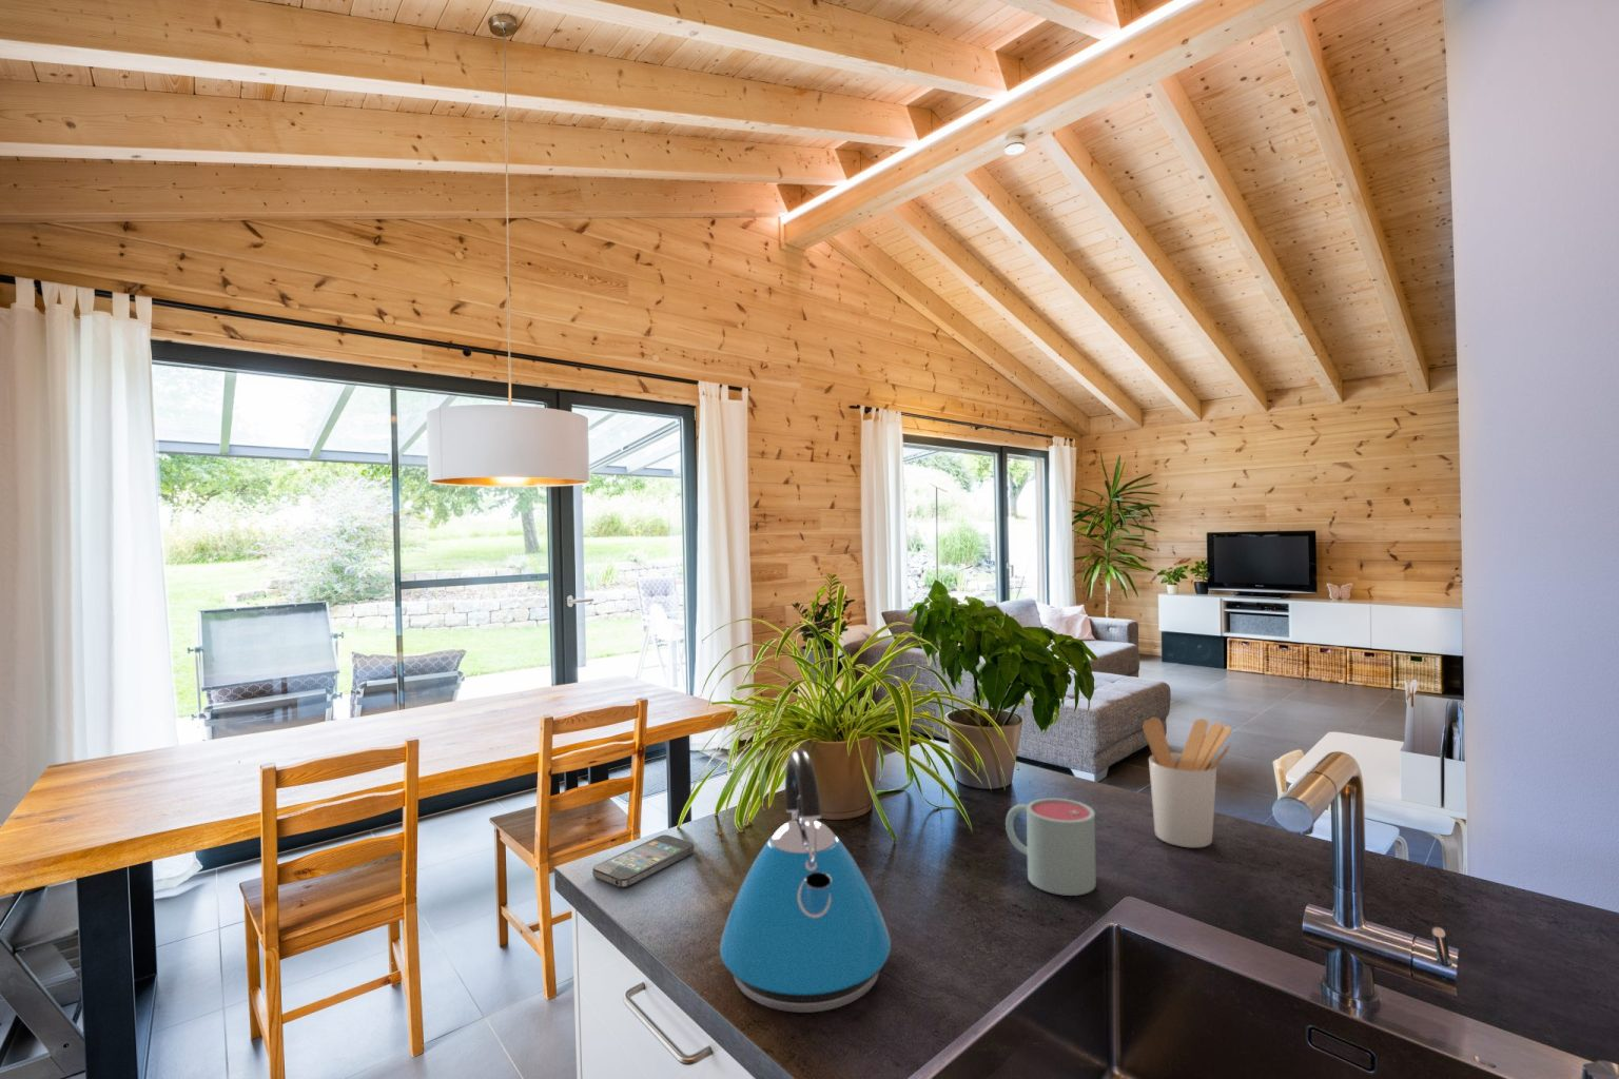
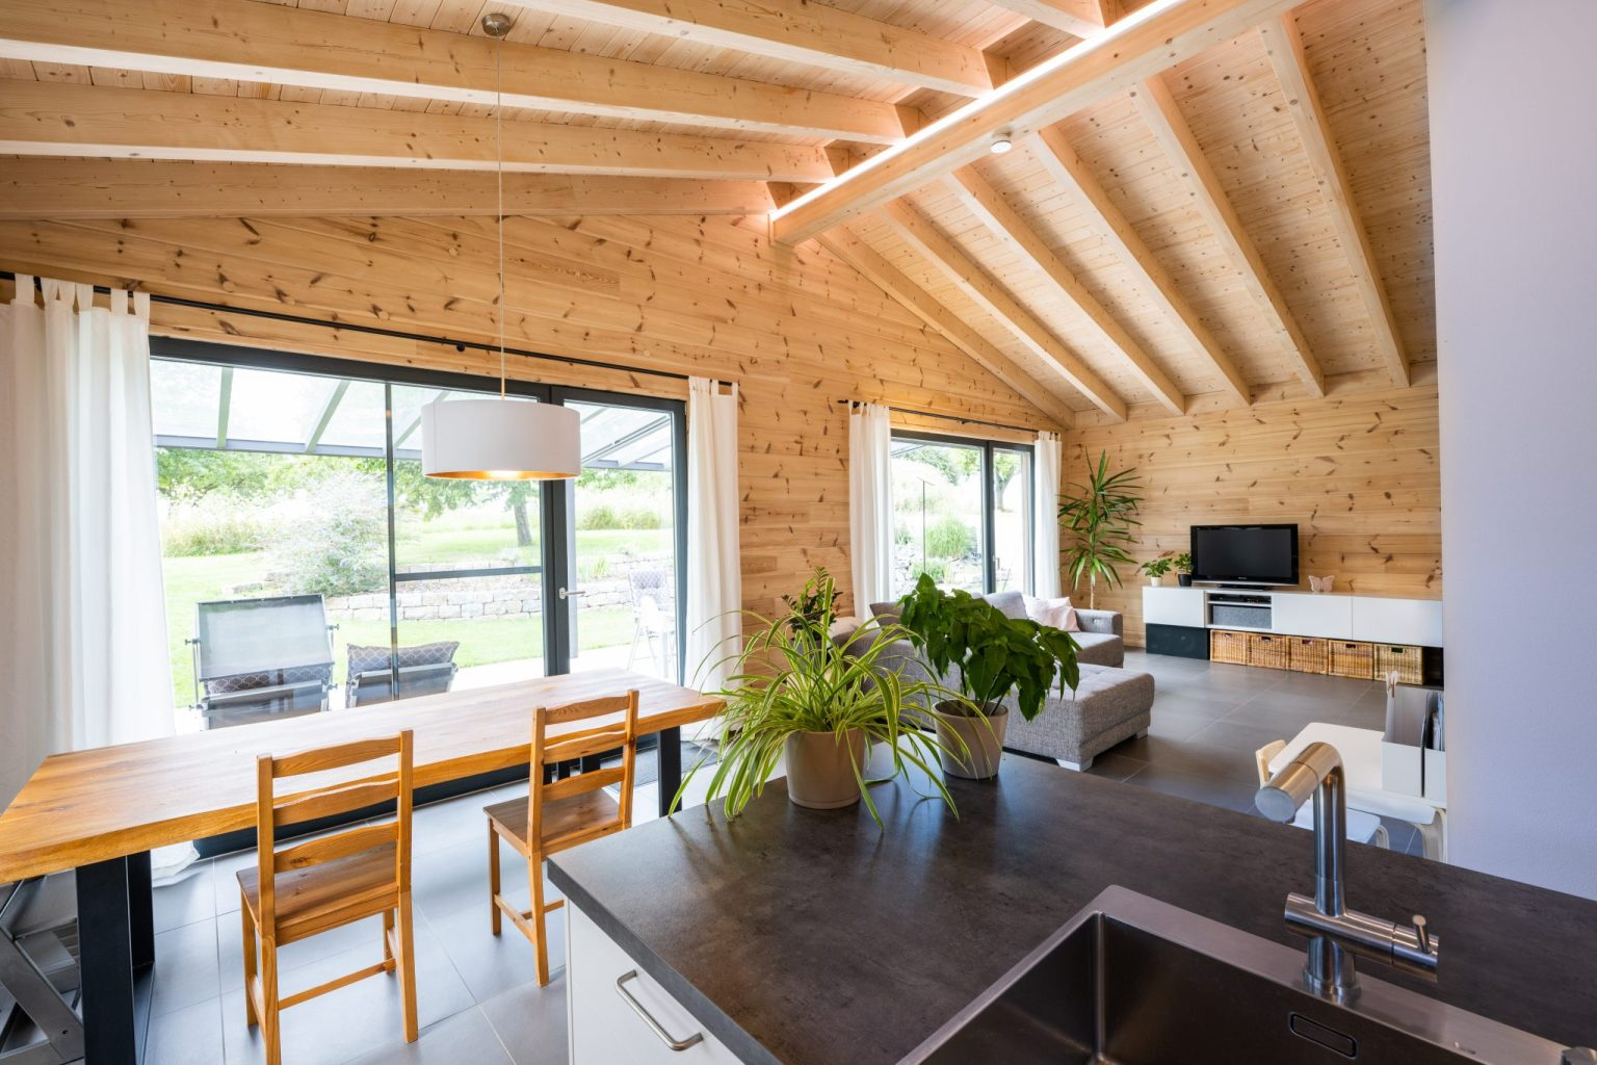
- kettle [719,748,891,1014]
- mug [1005,797,1097,897]
- smartphone [591,833,695,889]
- utensil holder [1143,717,1232,848]
